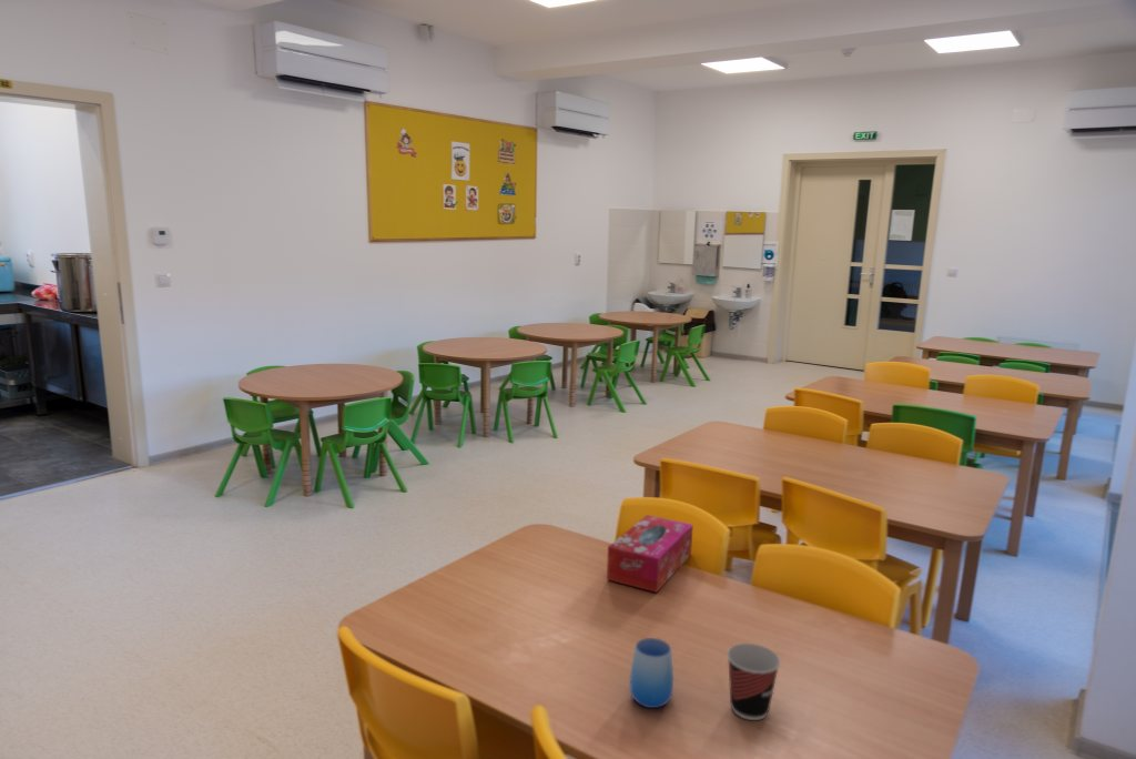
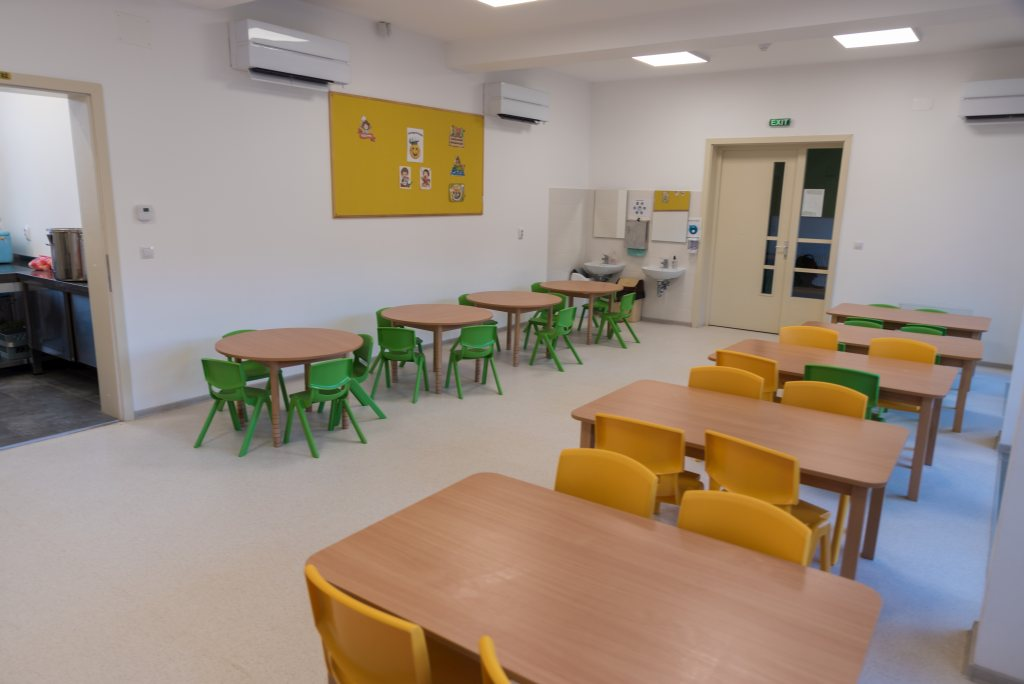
- cup [628,637,674,709]
- tissue box [606,514,694,594]
- cup [726,642,781,721]
